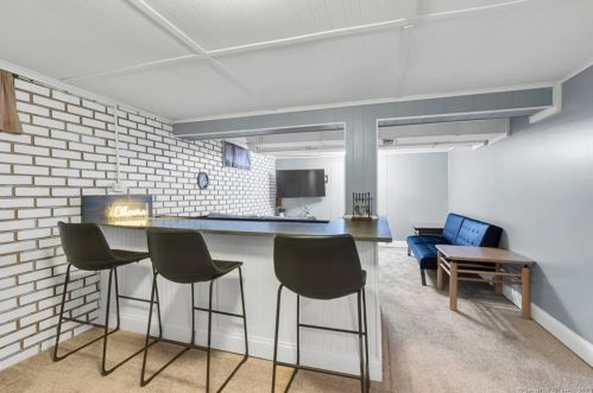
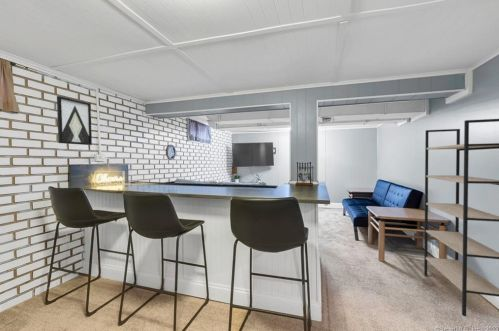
+ wall art [56,95,93,146]
+ shelving unit [423,118,499,317]
